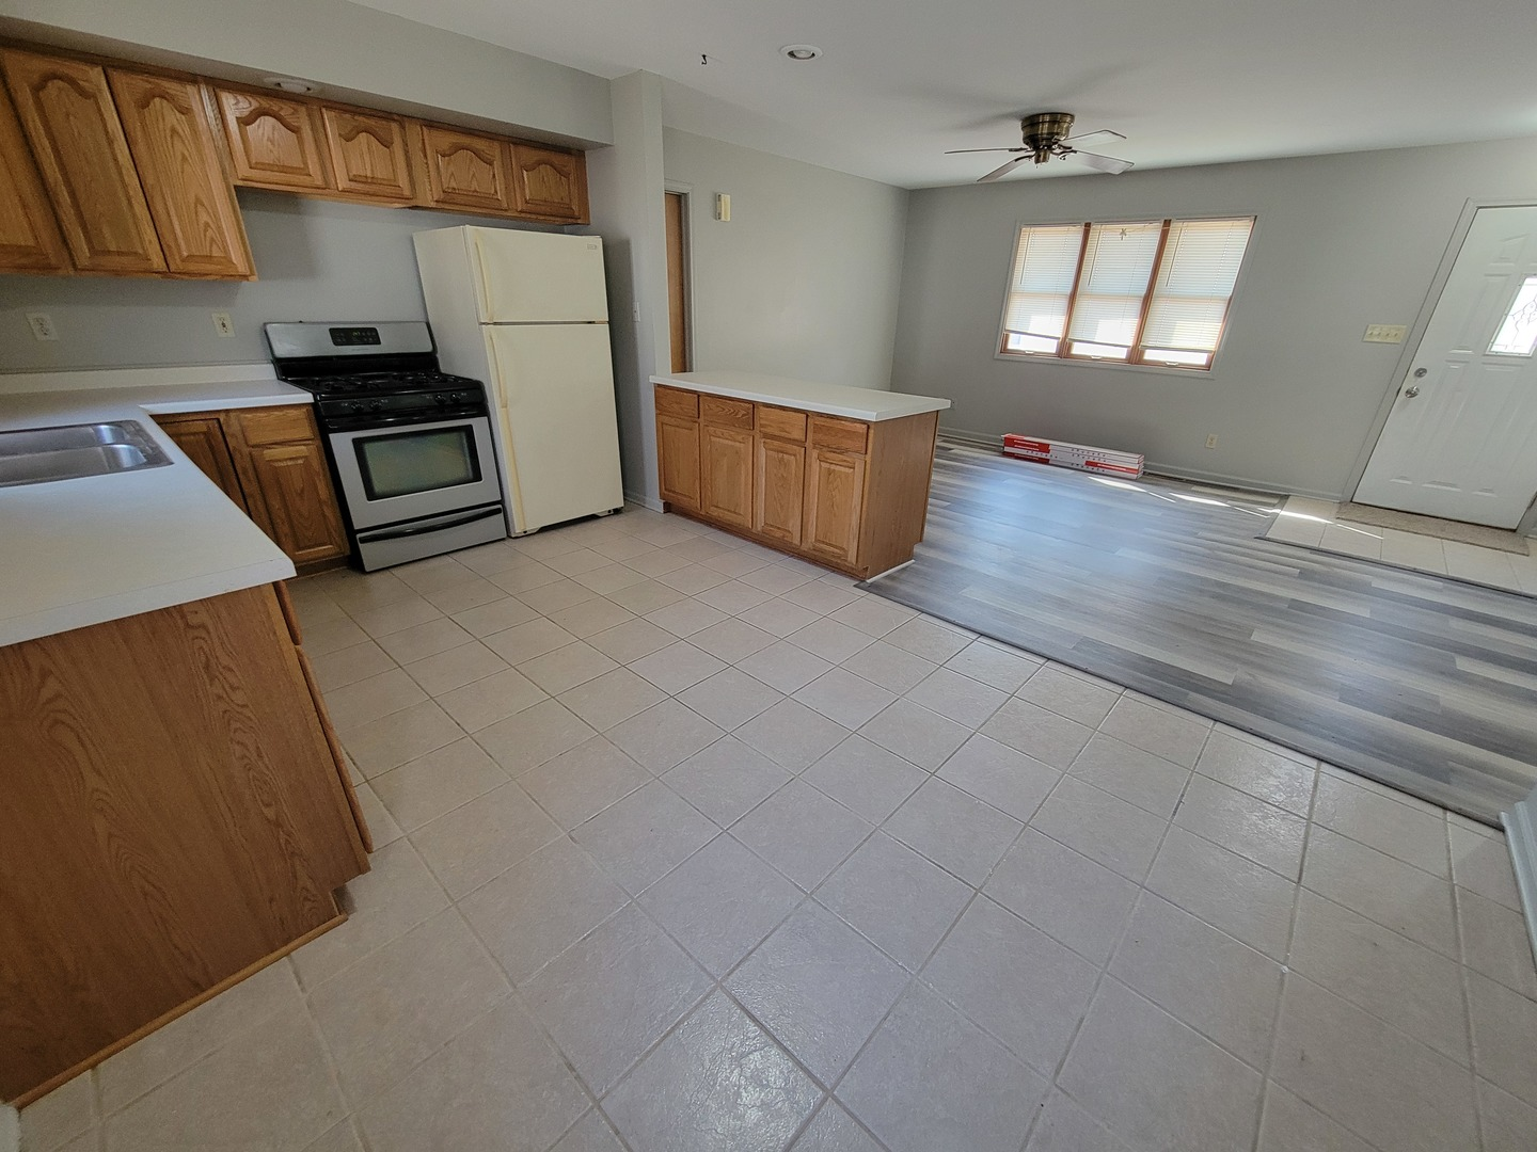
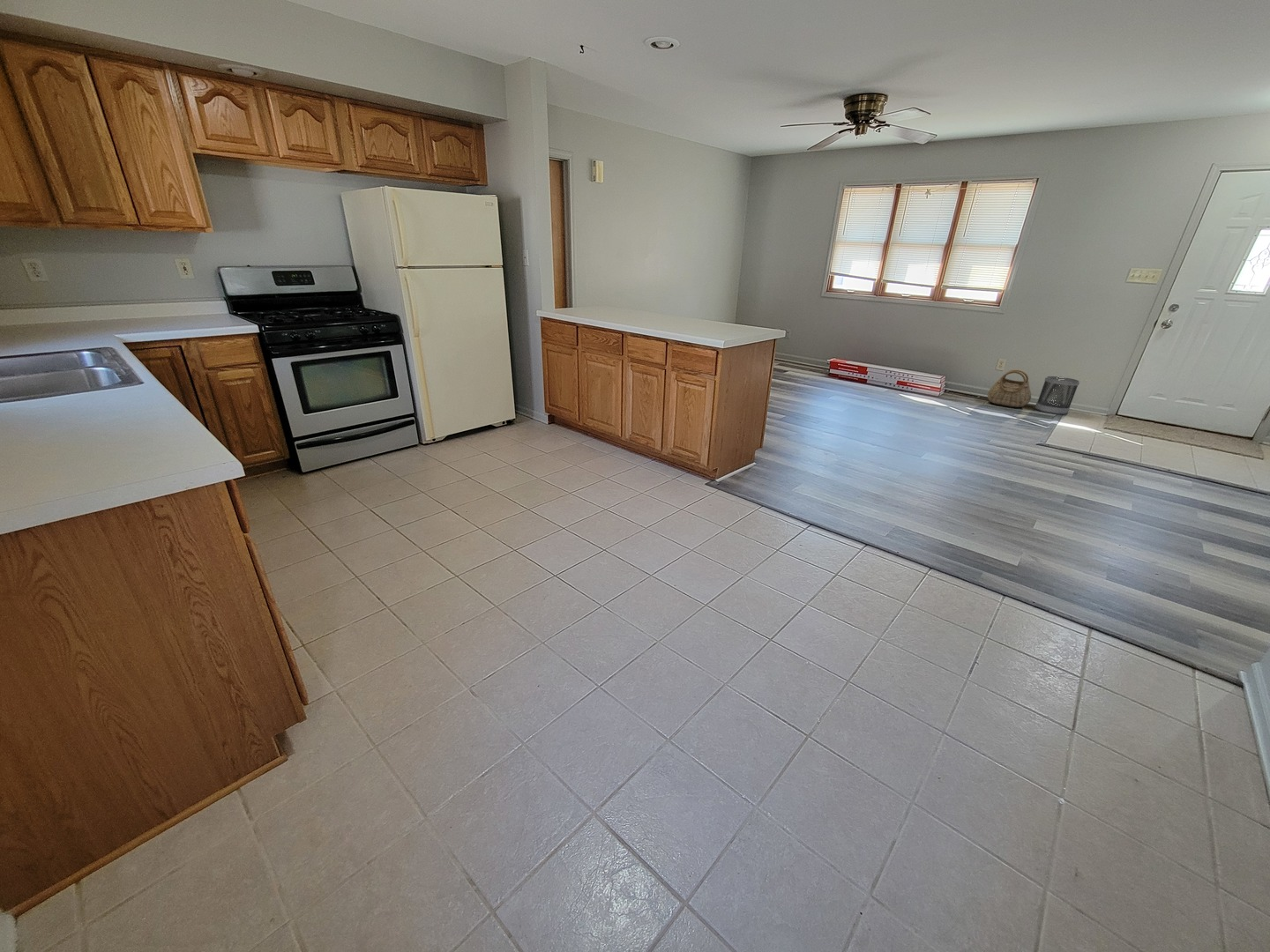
+ basket [987,368,1032,408]
+ wastebasket [1035,376,1080,415]
